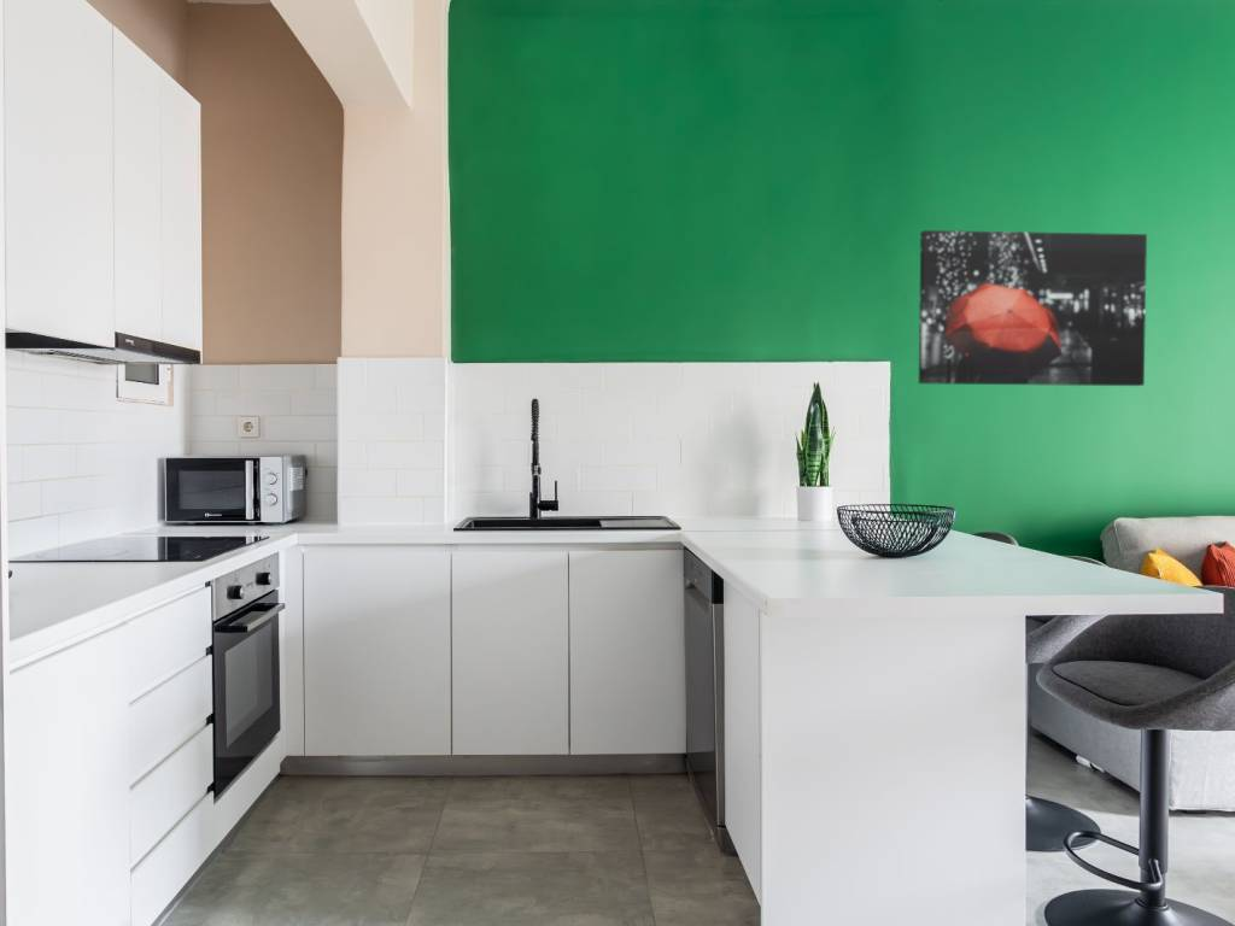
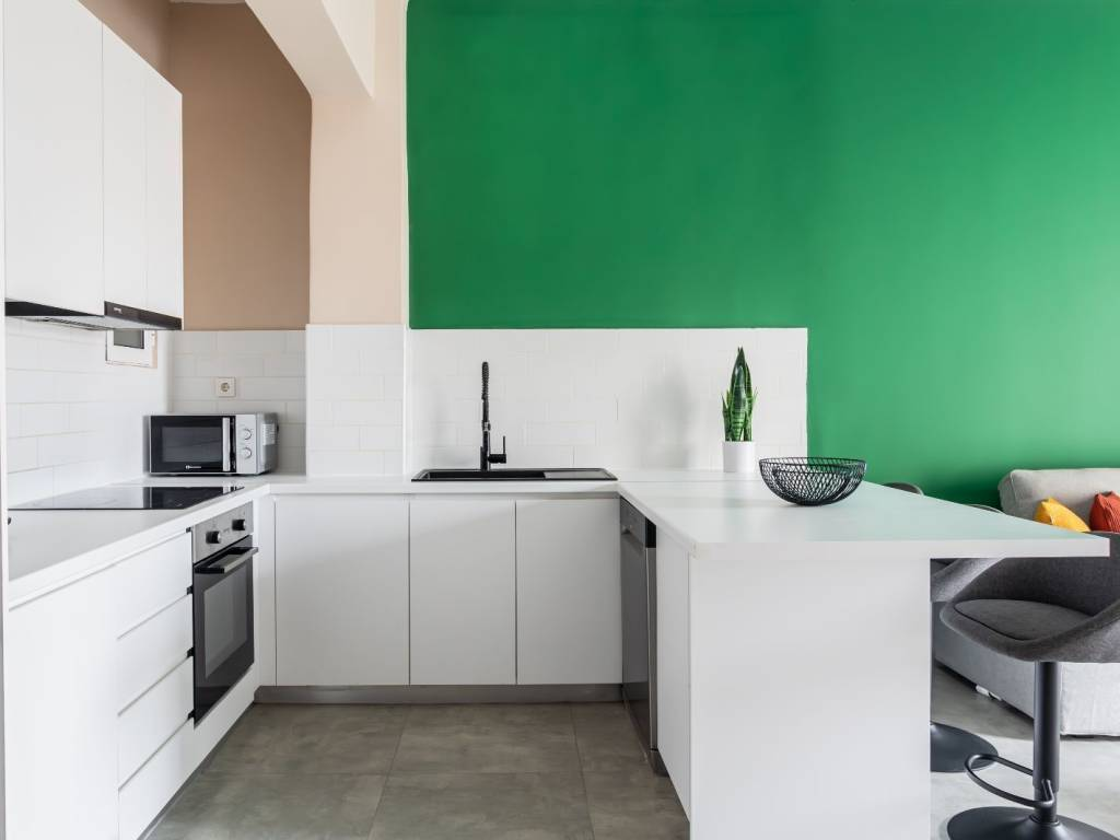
- wall art [918,229,1148,387]
